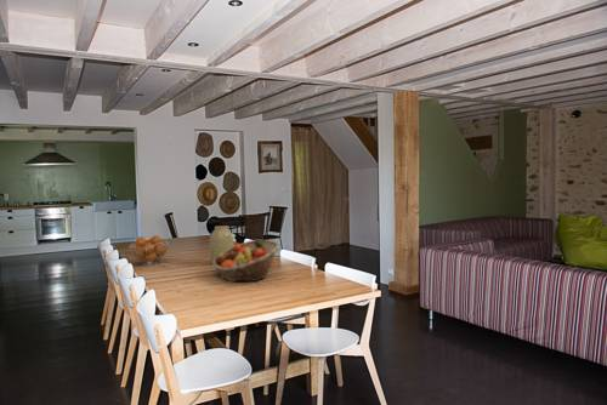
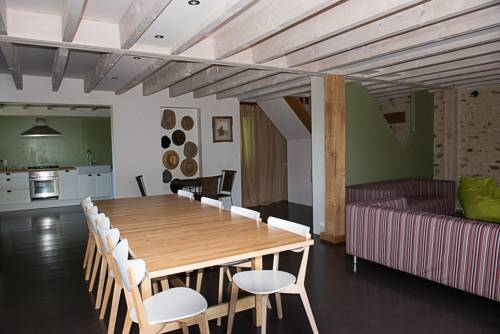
- fruit basket [127,234,170,267]
- vase [209,224,236,262]
- fruit basket [211,239,282,283]
